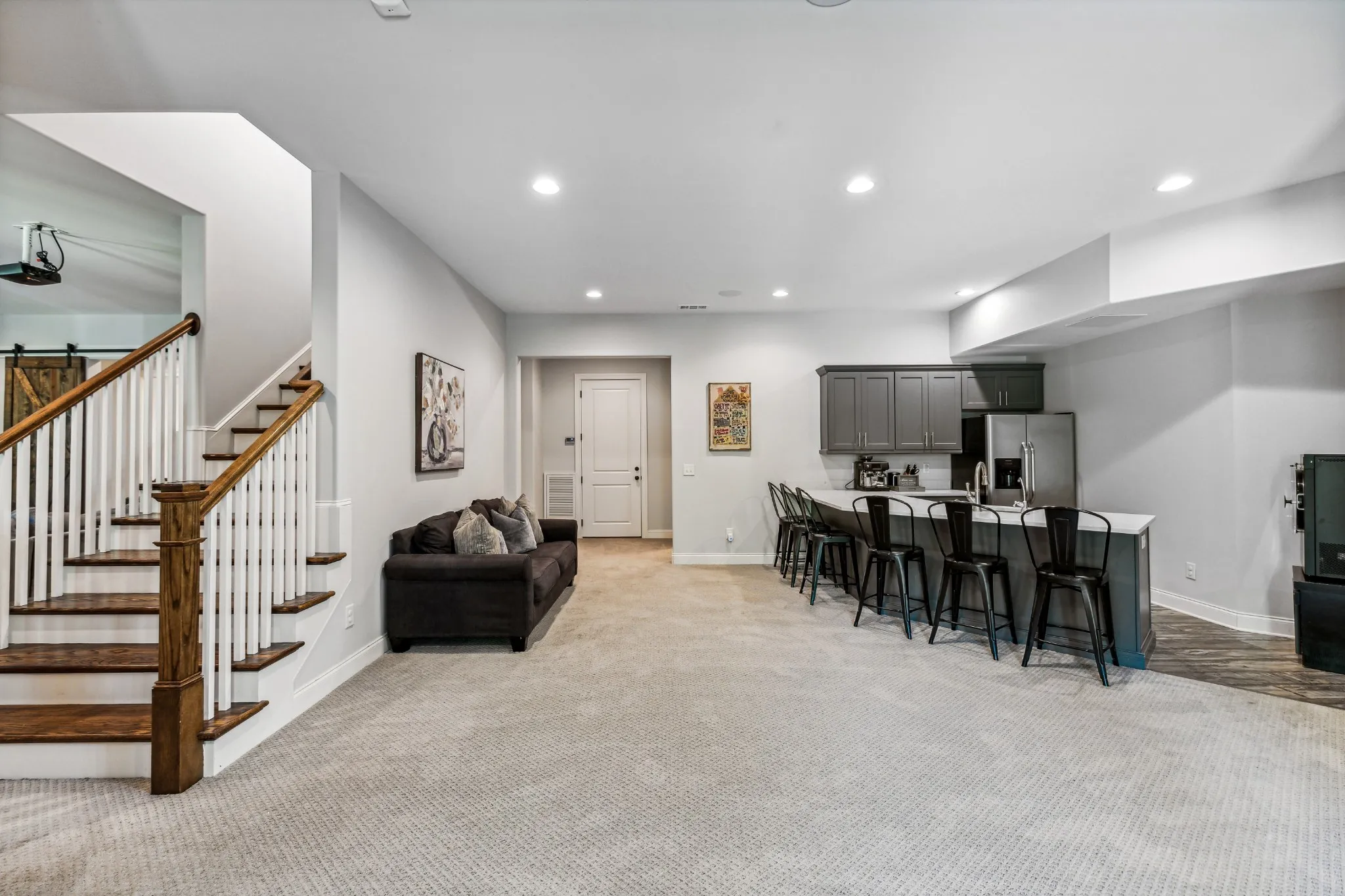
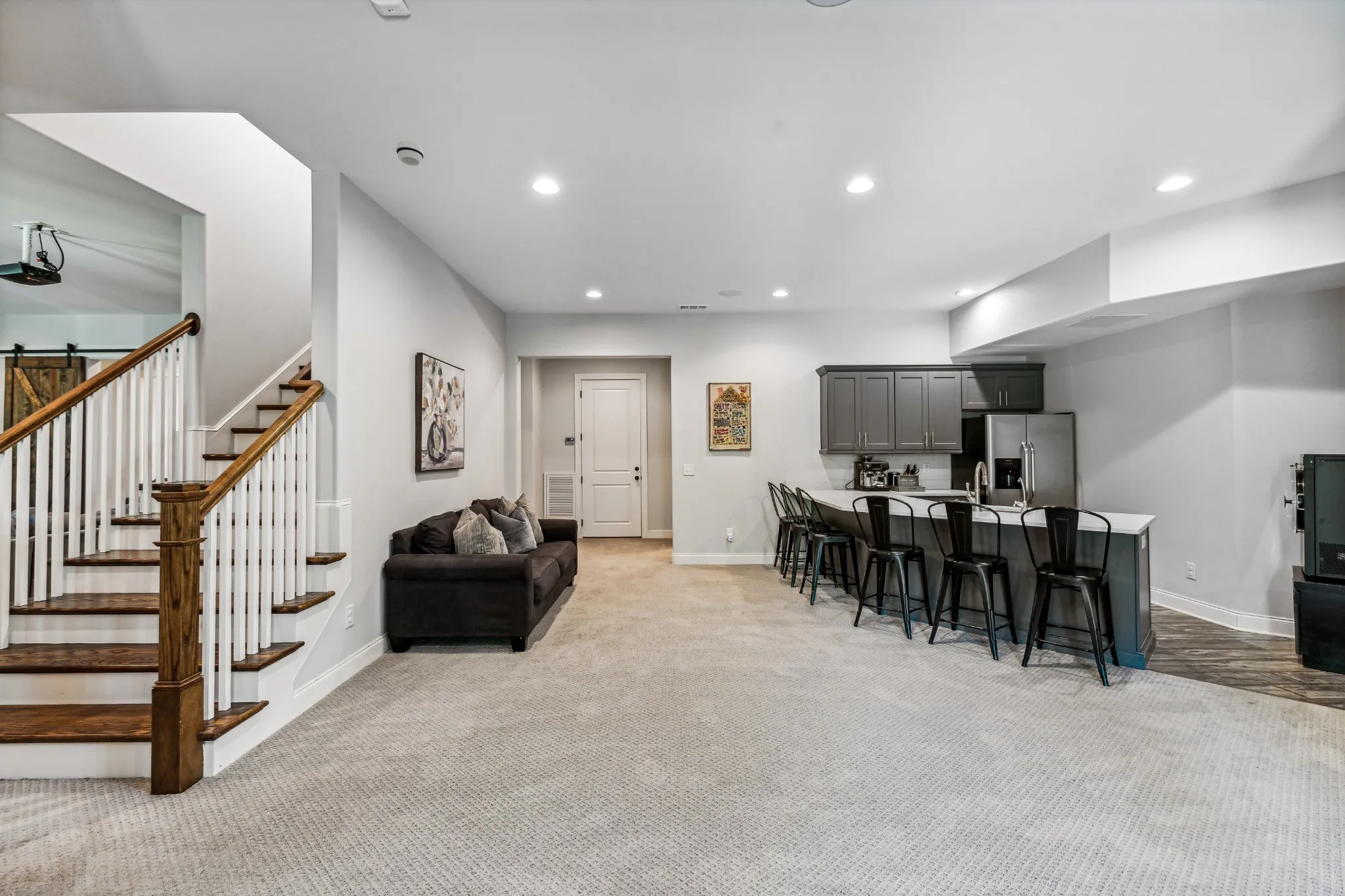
+ smoke detector [395,140,424,167]
